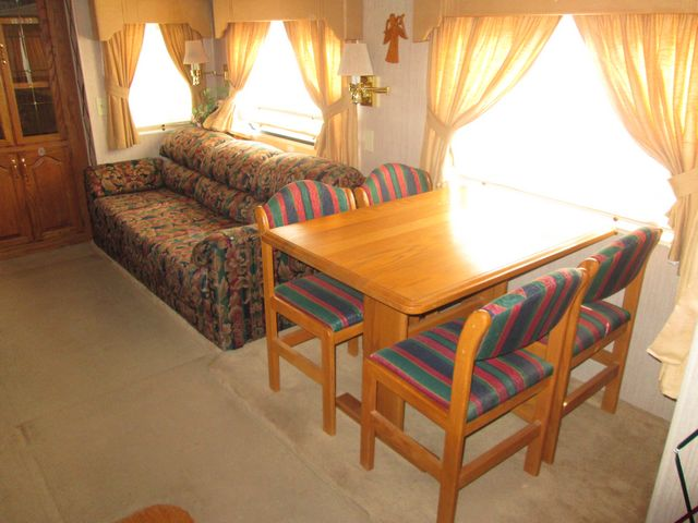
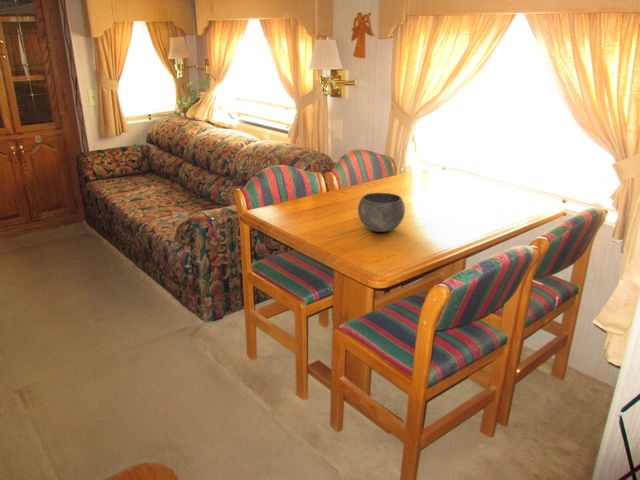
+ bowl [357,192,406,233]
